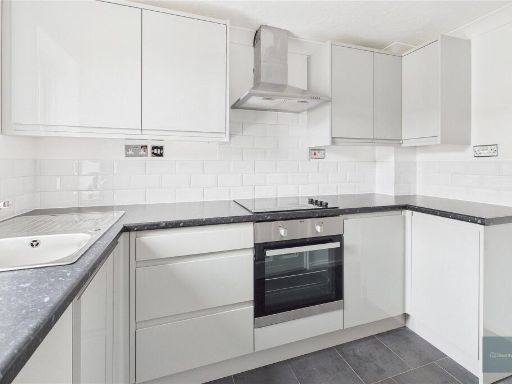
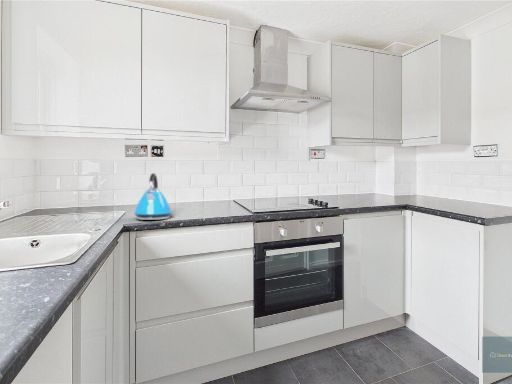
+ kettle [133,172,173,221]
